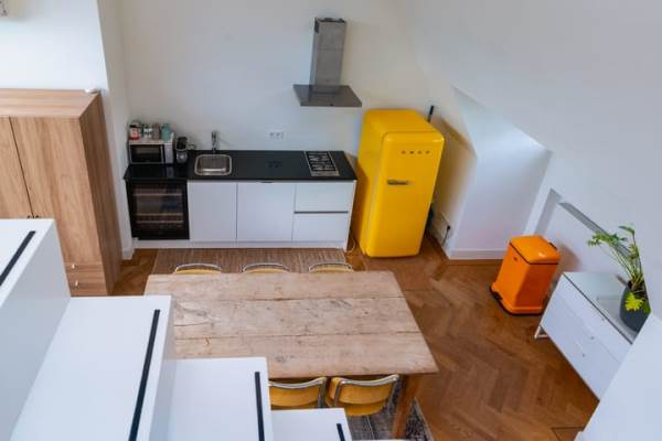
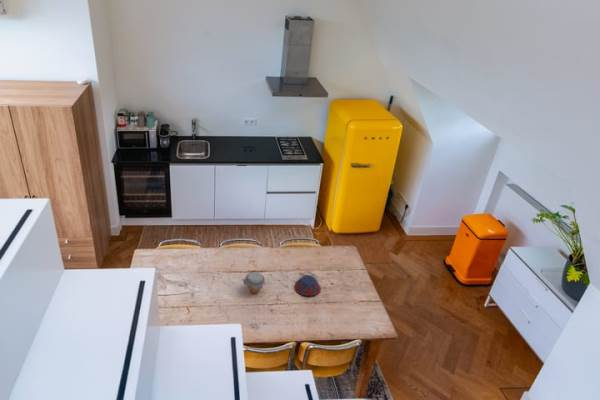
+ jar [242,271,266,294]
+ bowl [293,274,322,297]
